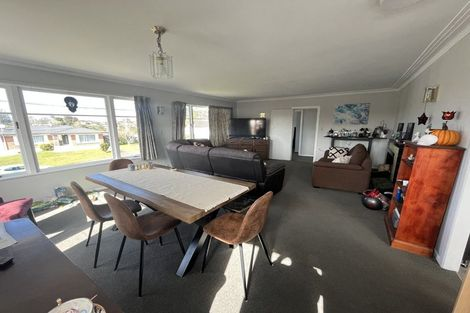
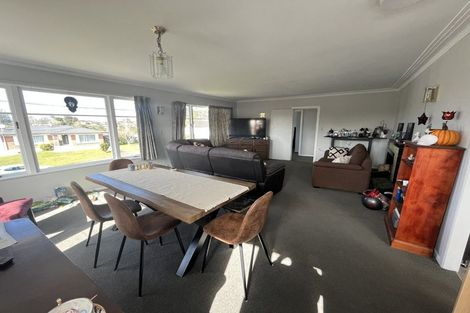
- wall art [332,102,371,126]
